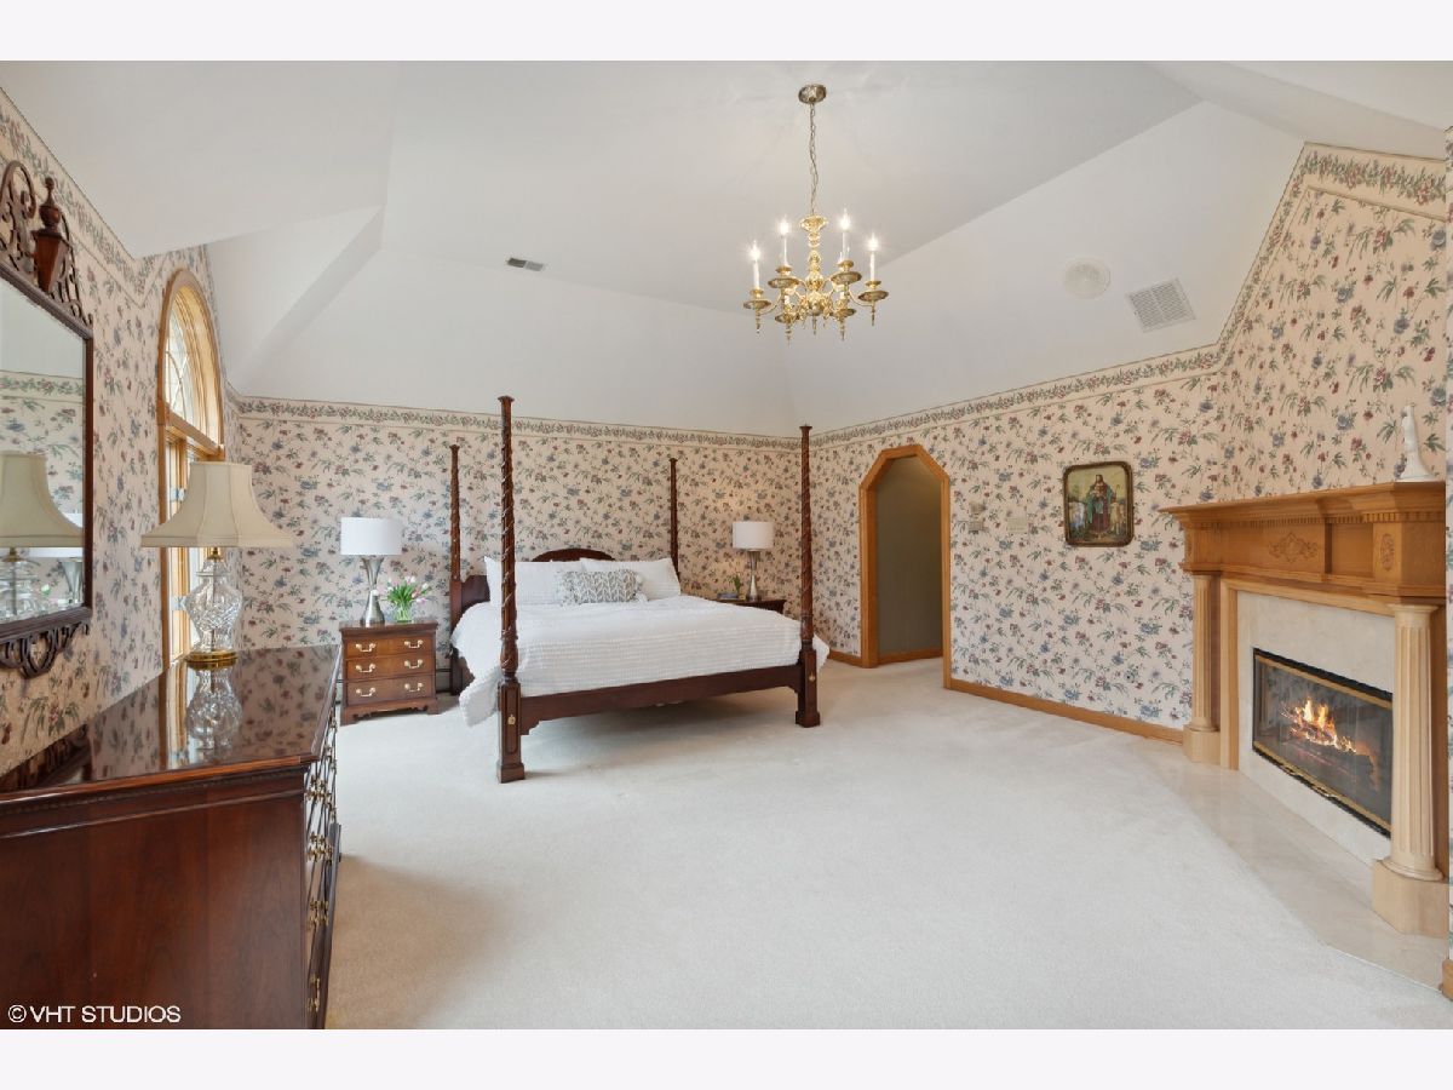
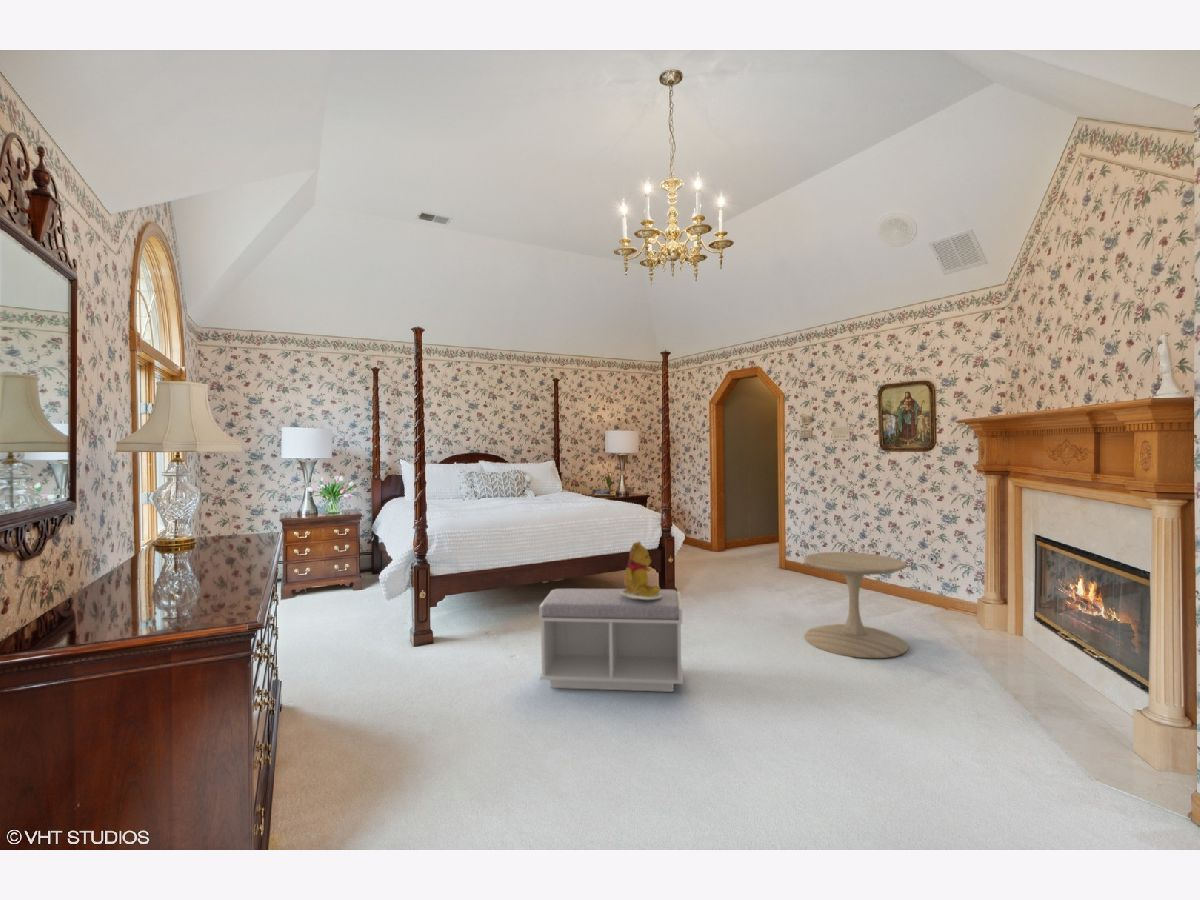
+ side table [803,551,909,659]
+ bench [538,588,684,693]
+ teddy bear [620,540,662,600]
